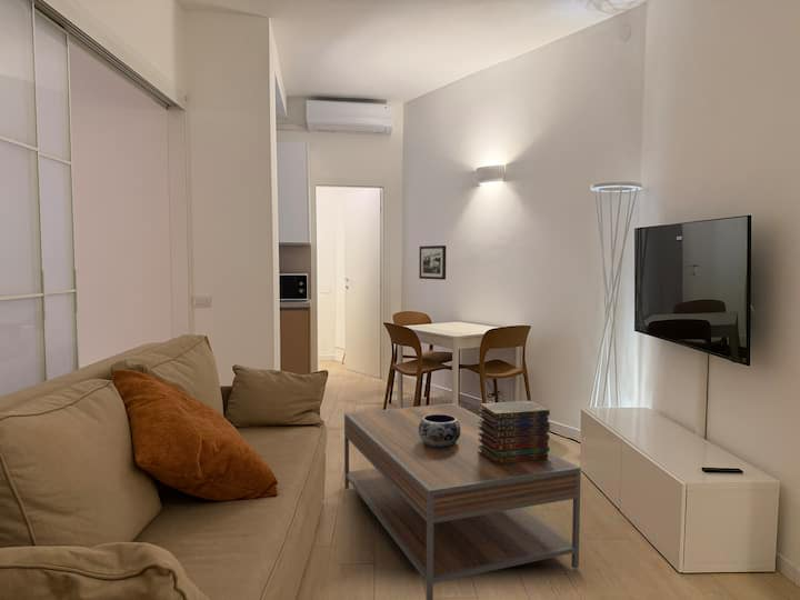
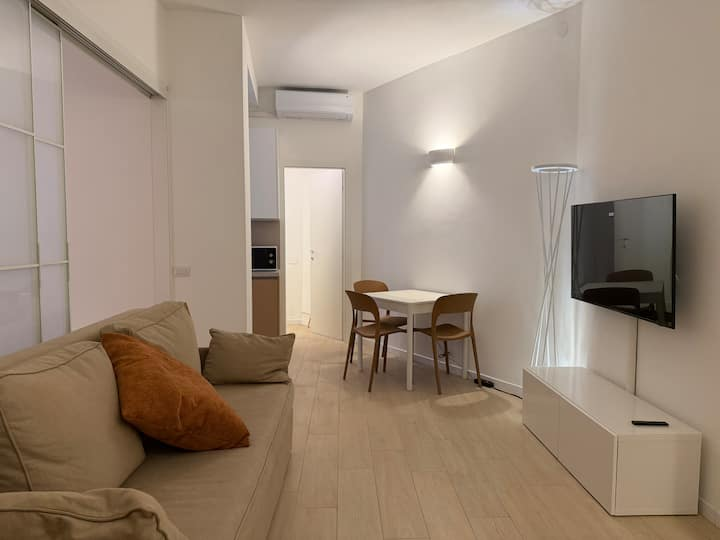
- coffee table [343,402,582,600]
- book stack [478,400,551,464]
- picture frame [418,244,447,281]
- decorative bowl [419,413,460,448]
